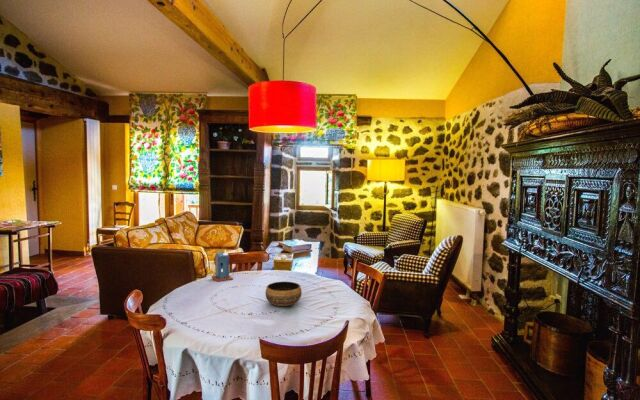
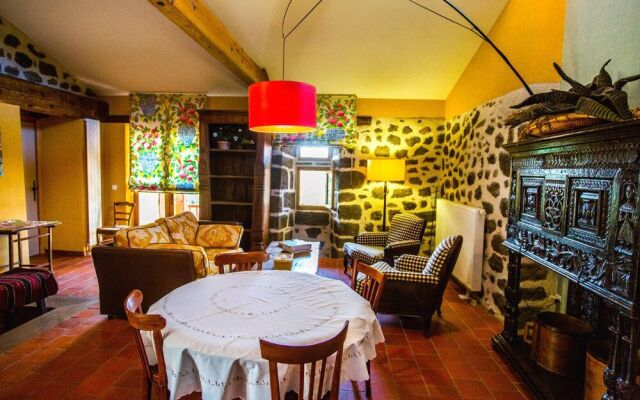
- bowl [265,281,303,307]
- candle [211,249,234,282]
